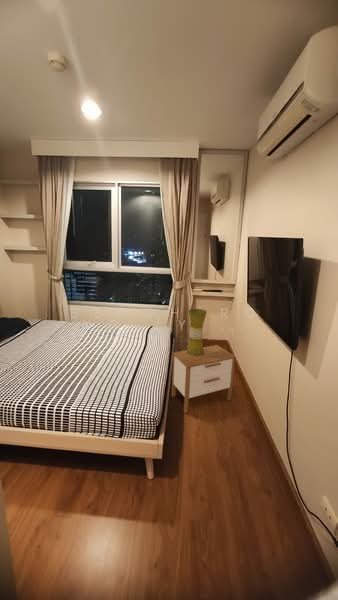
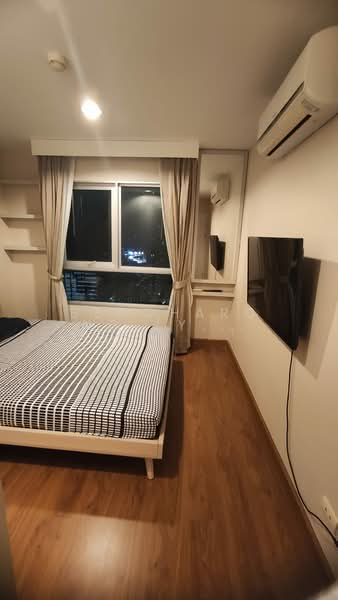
- nightstand [171,344,236,414]
- table lamp [186,308,208,356]
